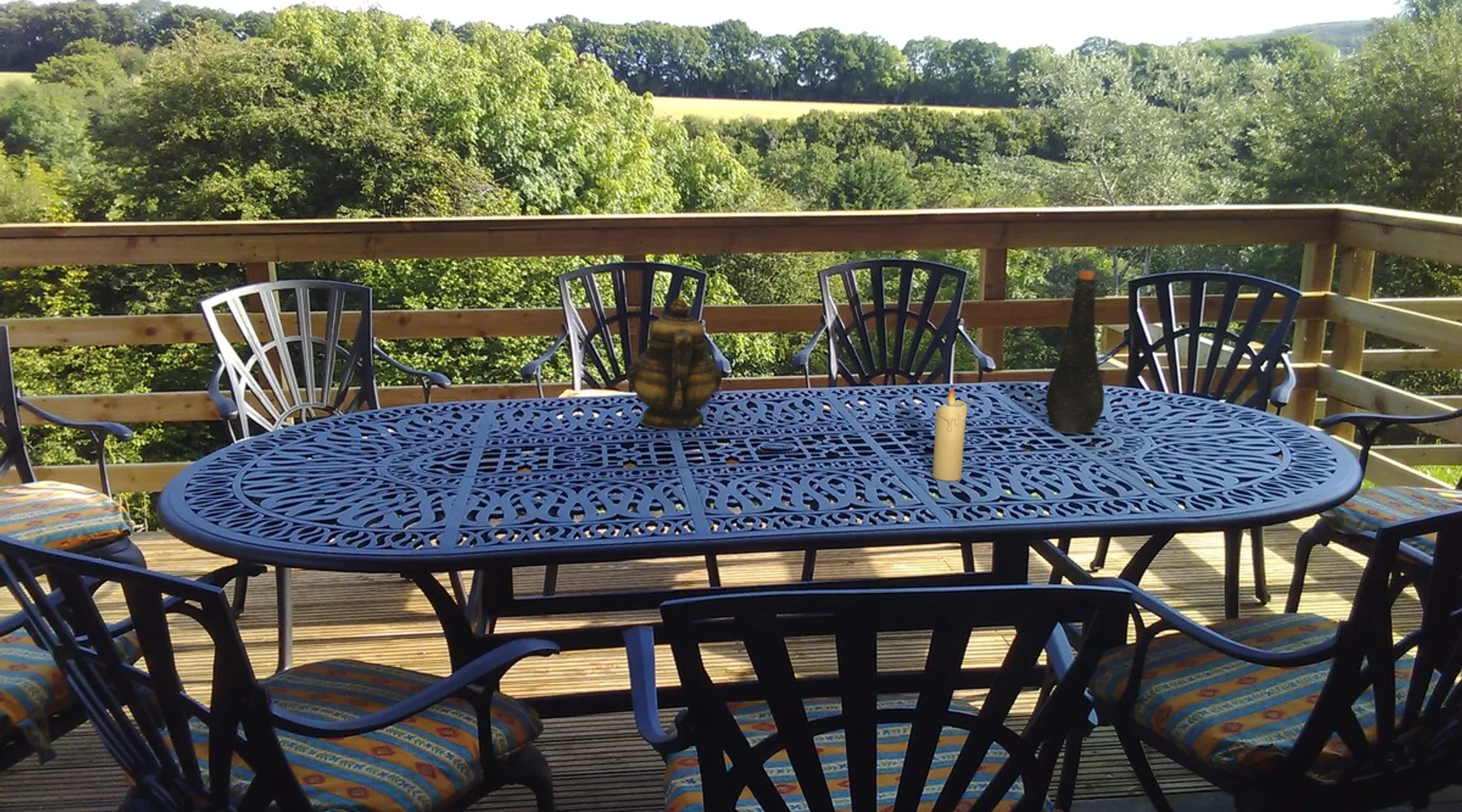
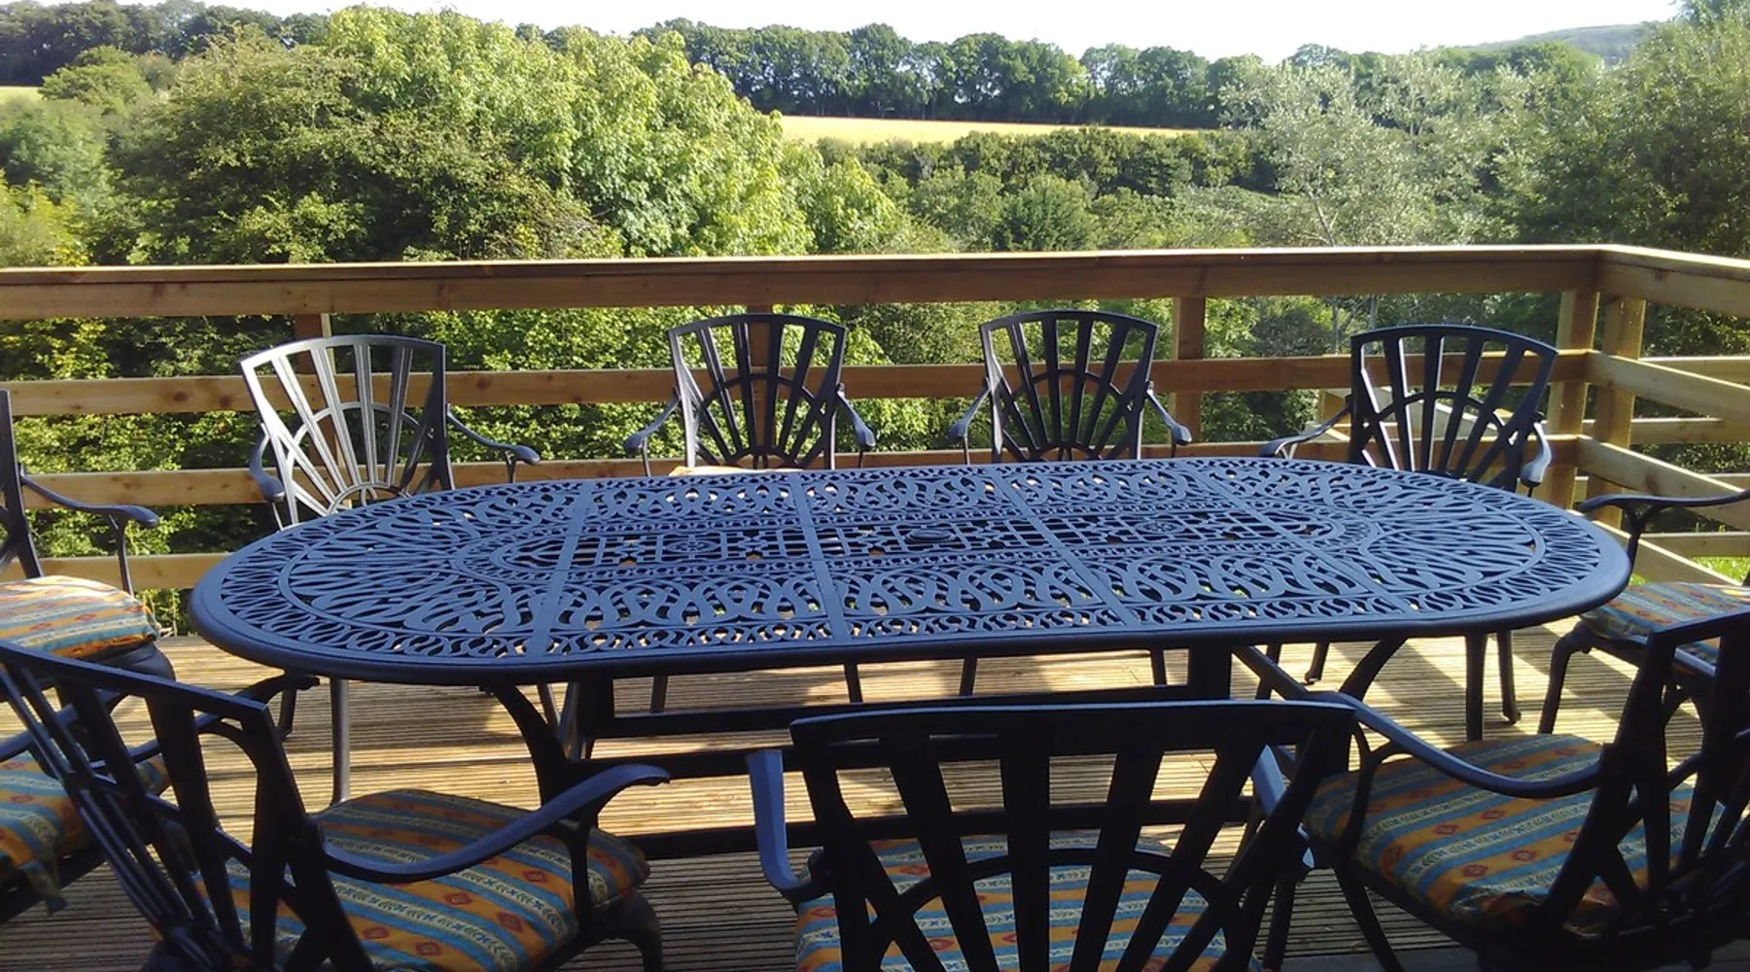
- candle [932,386,968,482]
- teapot [626,298,723,430]
- bottle [1045,270,1105,434]
